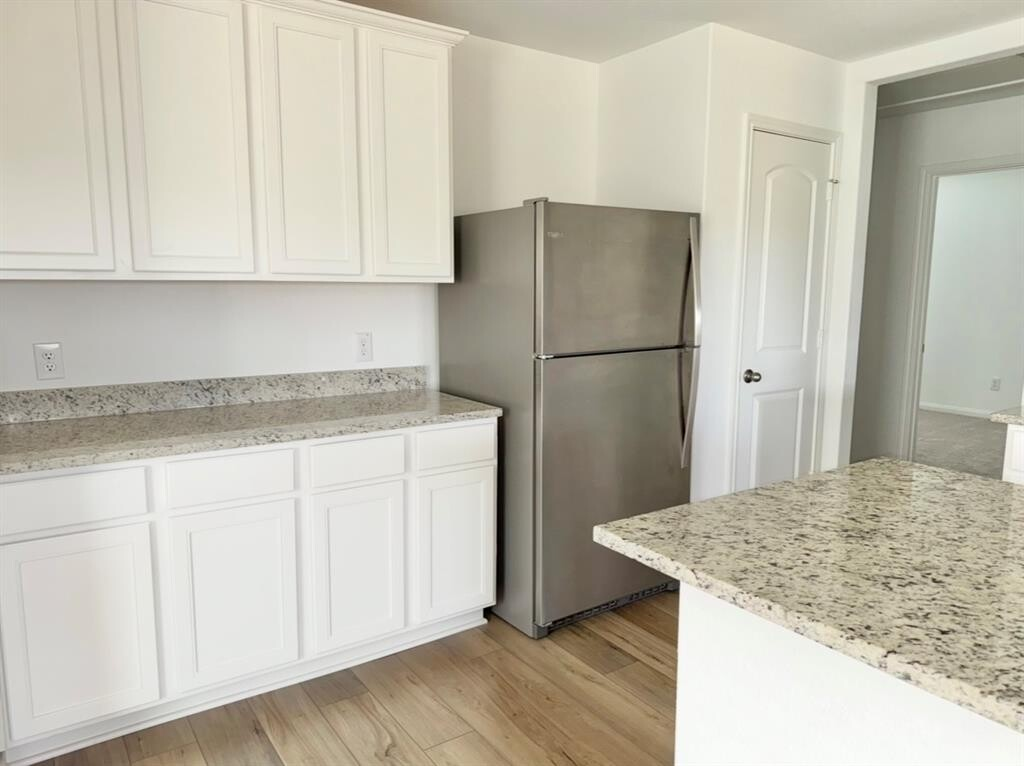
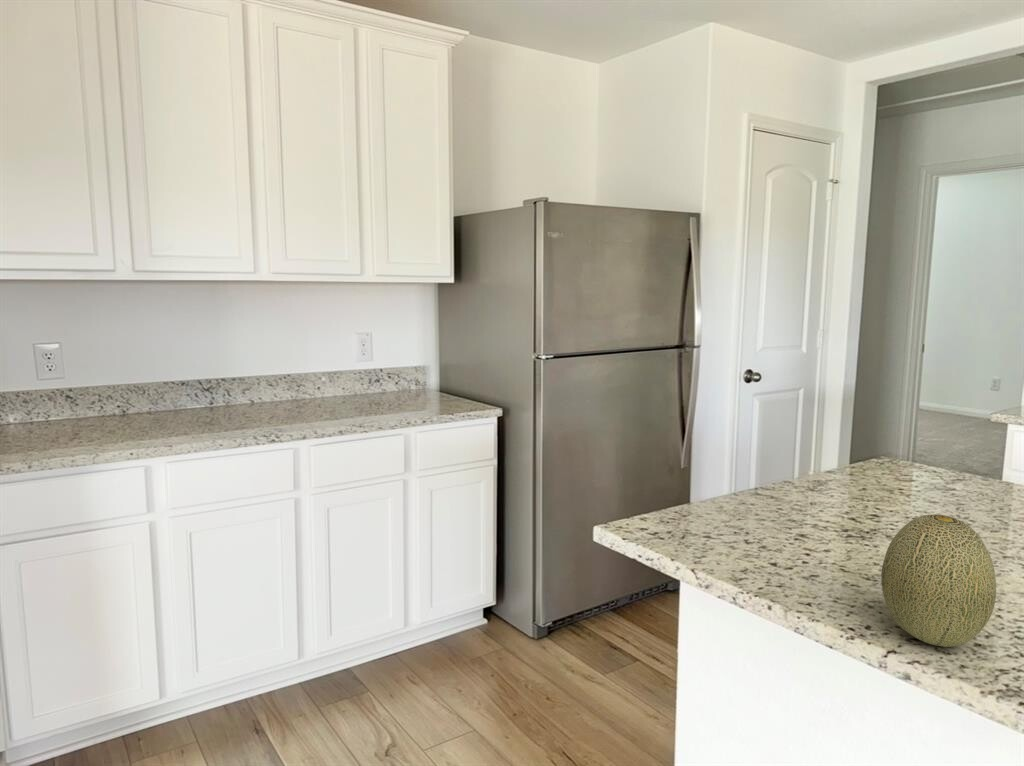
+ fruit [880,513,997,648]
